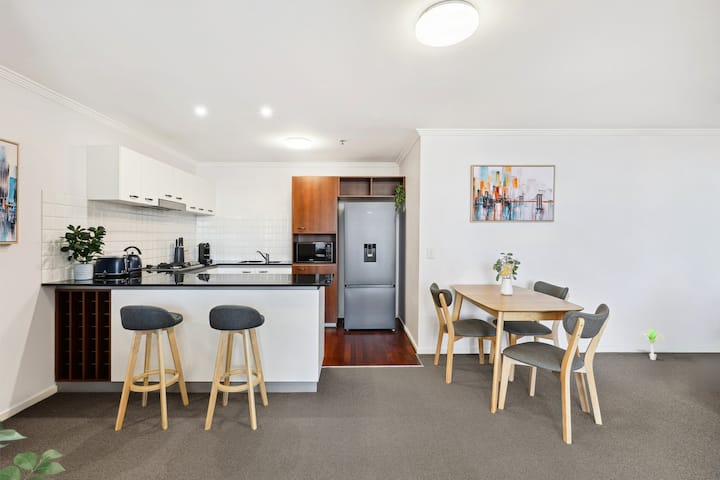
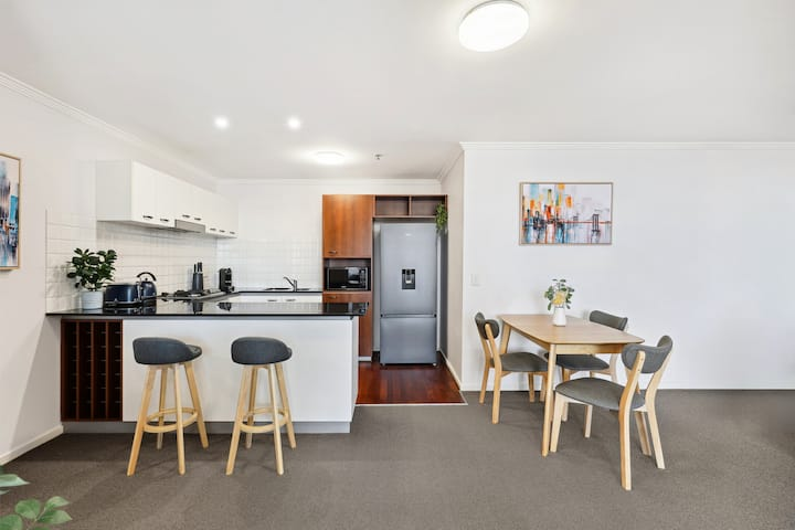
- potted plant [639,328,666,361]
